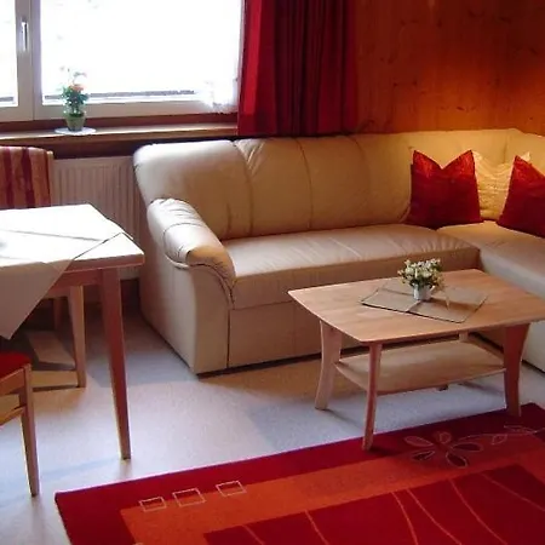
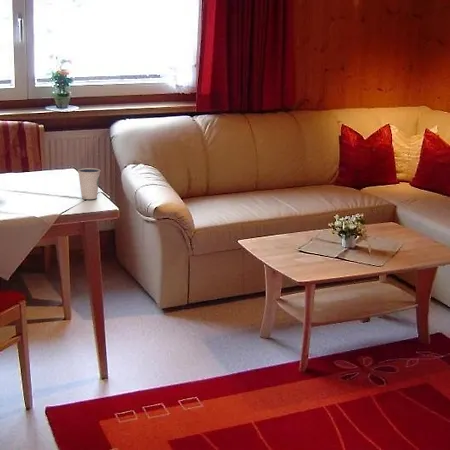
+ dixie cup [77,167,101,200]
